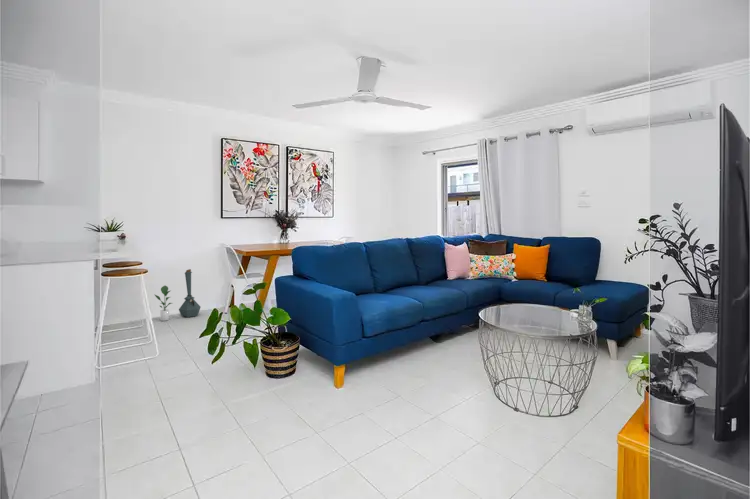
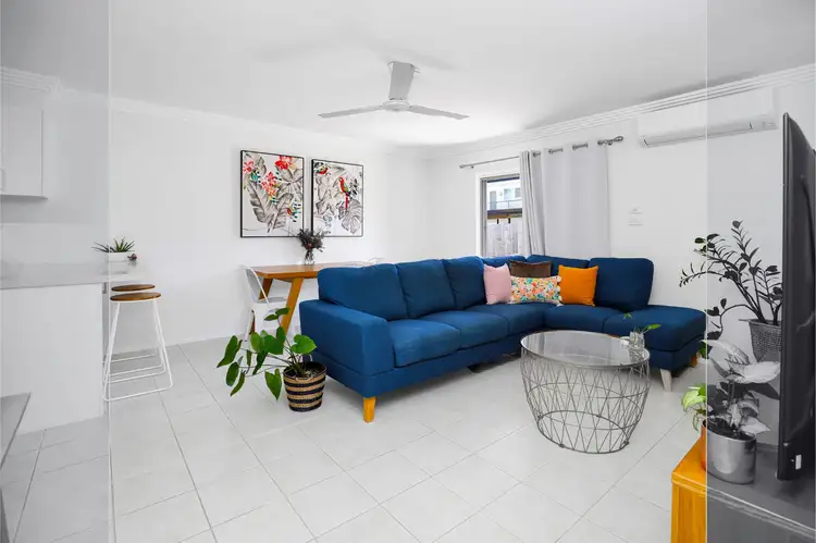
- lantern [178,268,201,318]
- potted plant [154,285,173,322]
